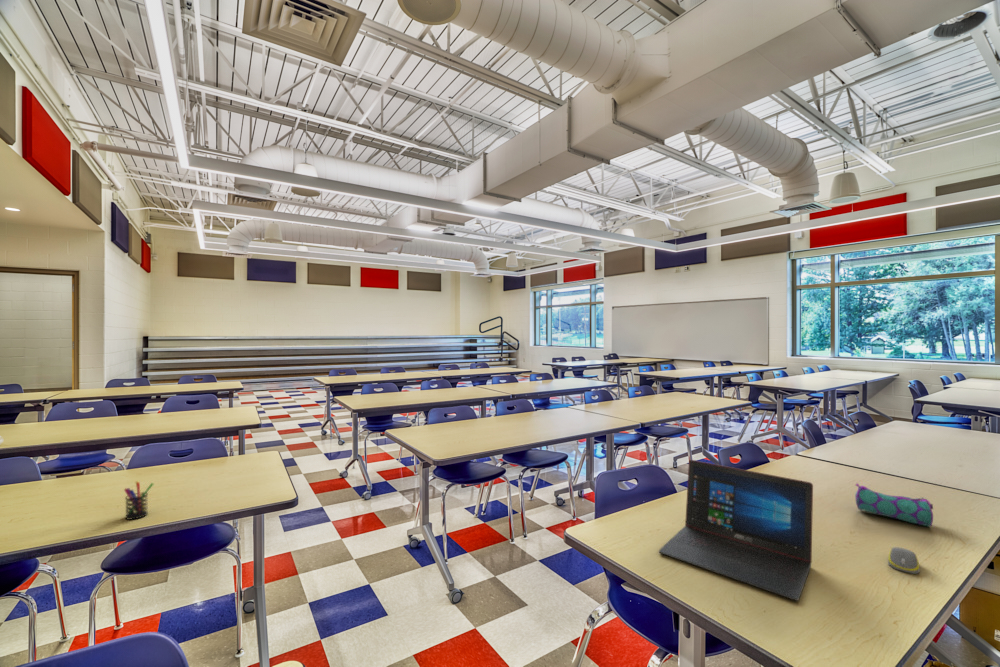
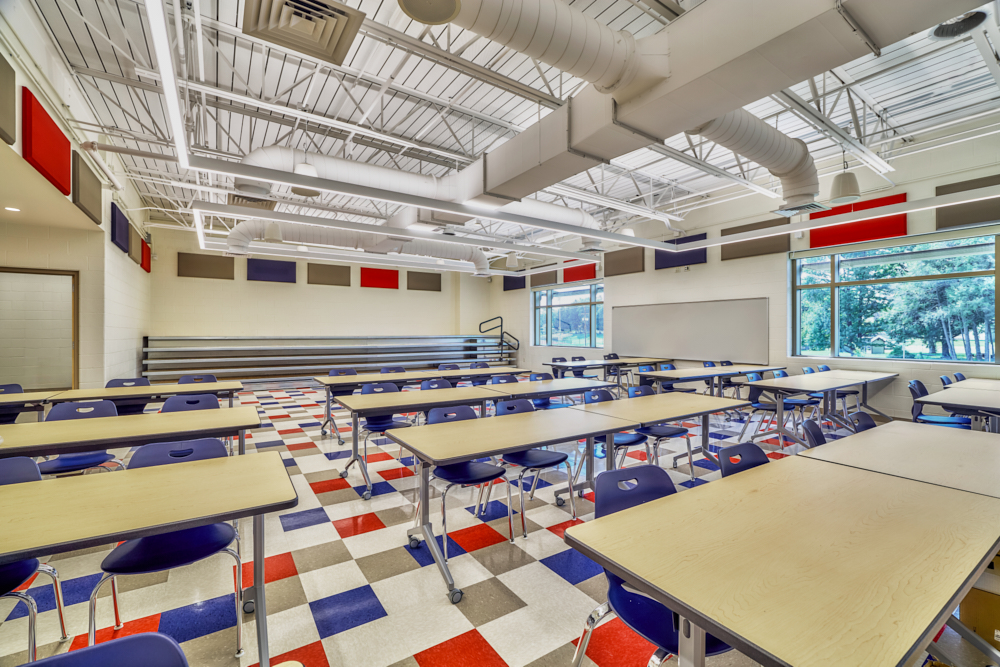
- pen holder [123,480,154,521]
- laptop [658,459,814,602]
- pencil case [854,482,934,528]
- computer mouse [887,546,921,575]
